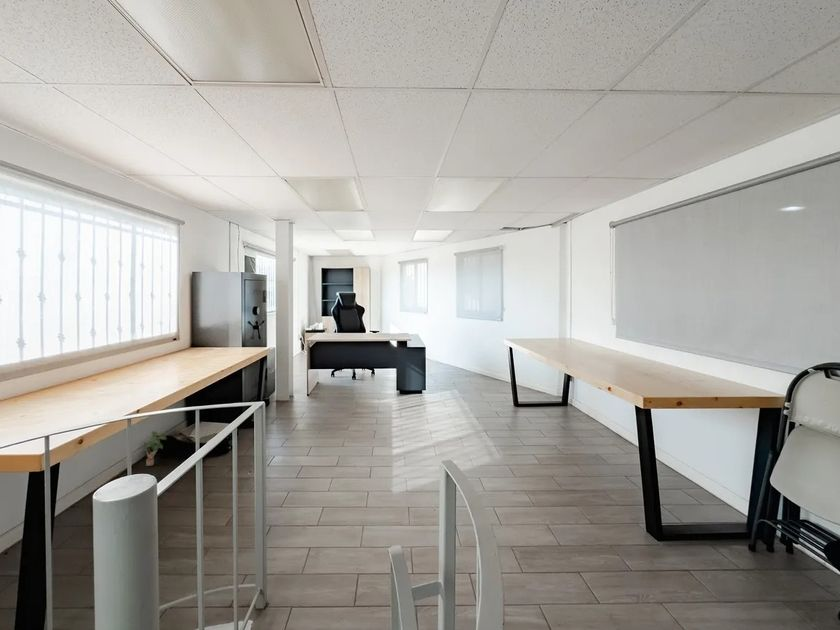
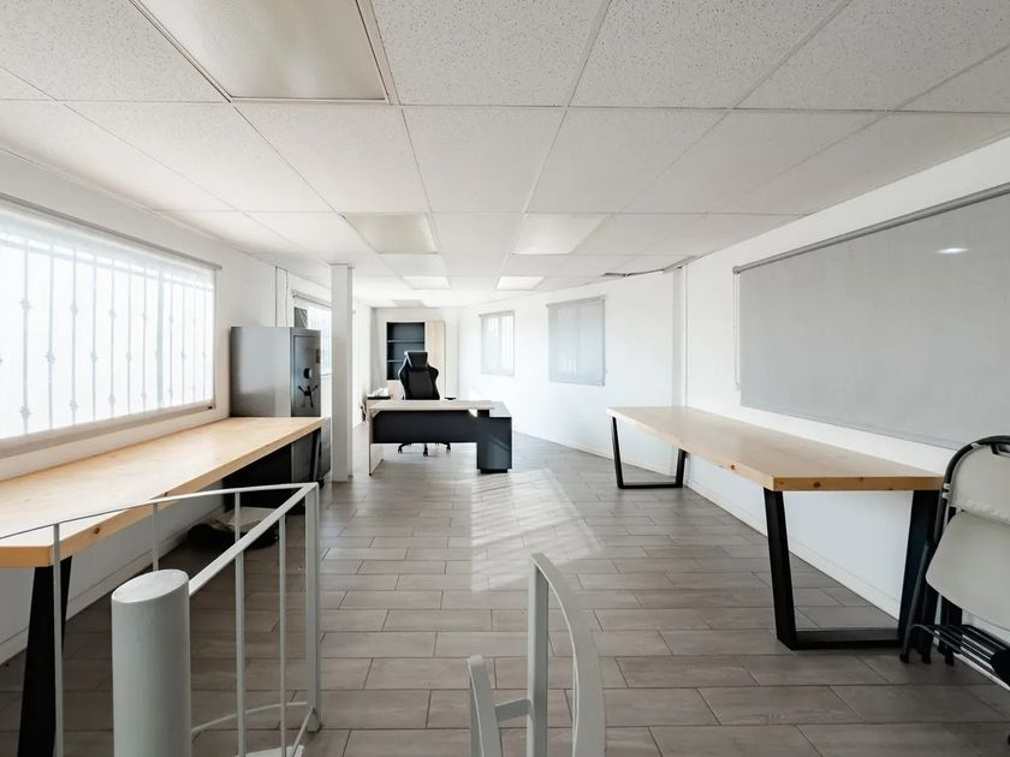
- potted plant [142,430,167,467]
